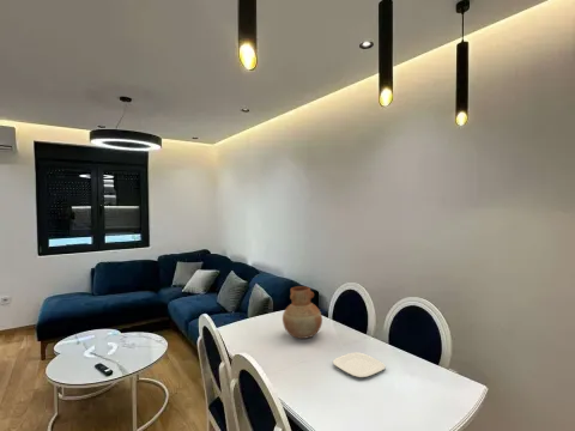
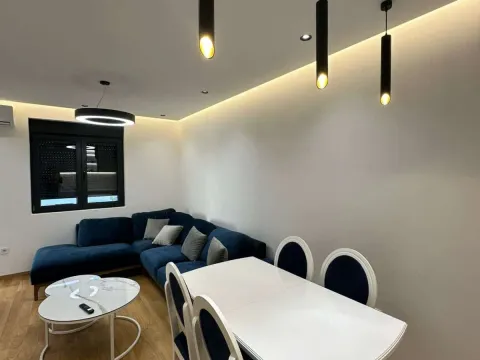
- vase [282,285,323,340]
- plate [332,351,387,378]
